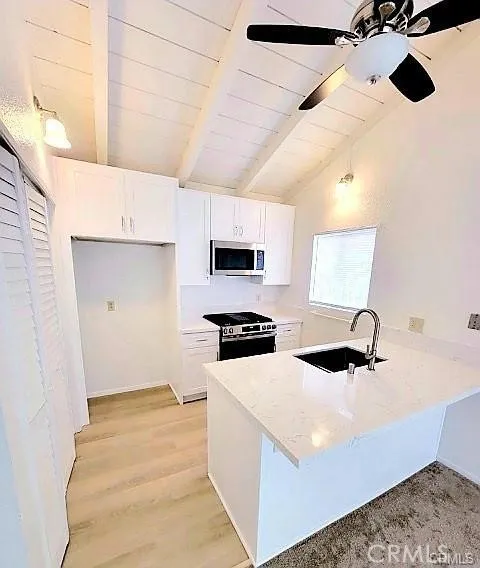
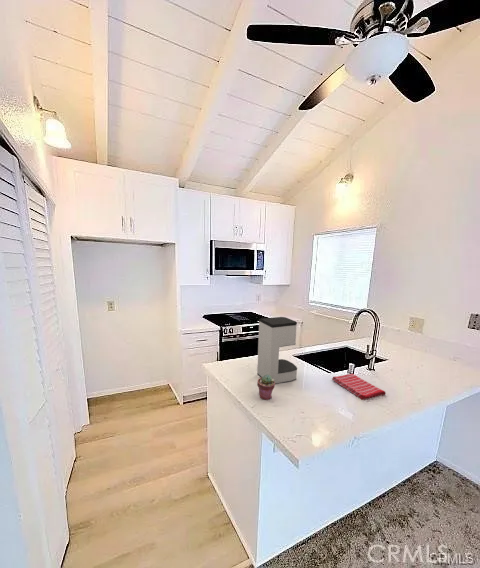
+ potted succulent [256,375,276,401]
+ dish towel [331,373,387,401]
+ coffee maker [256,316,298,385]
